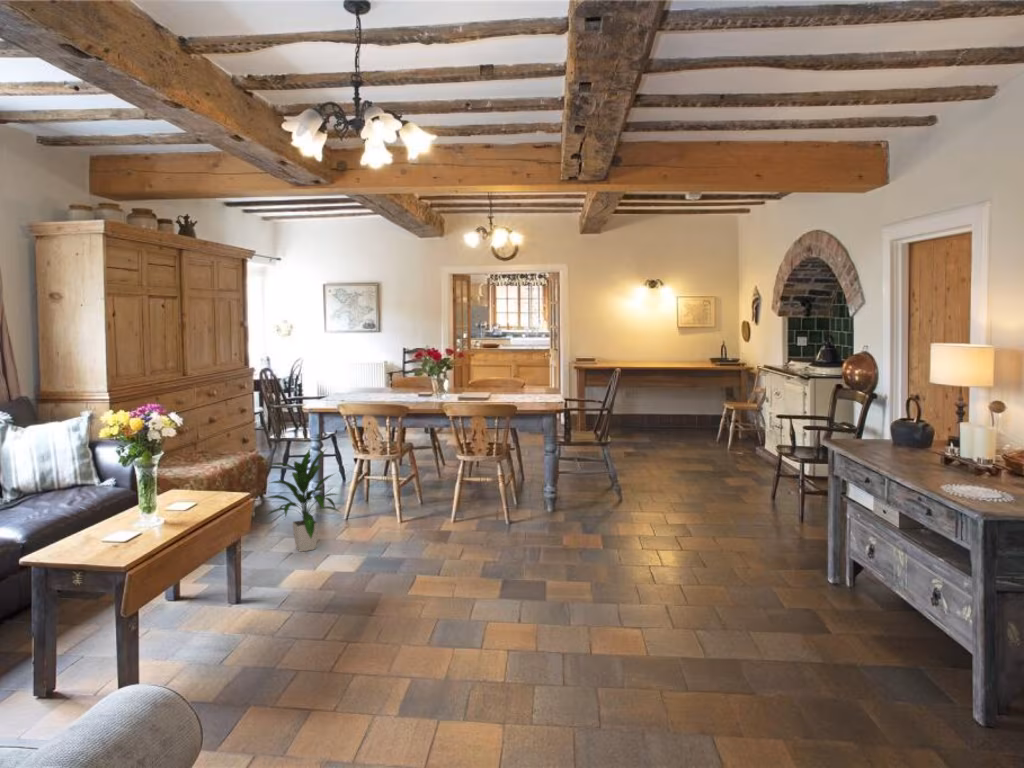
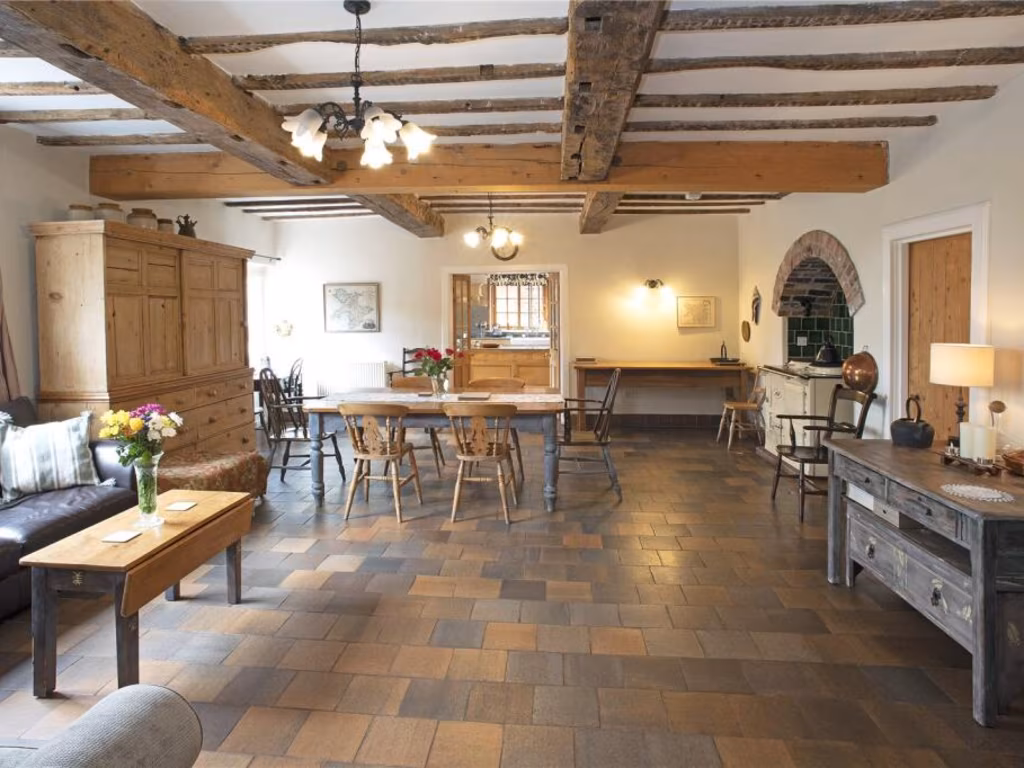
- indoor plant [262,448,343,553]
